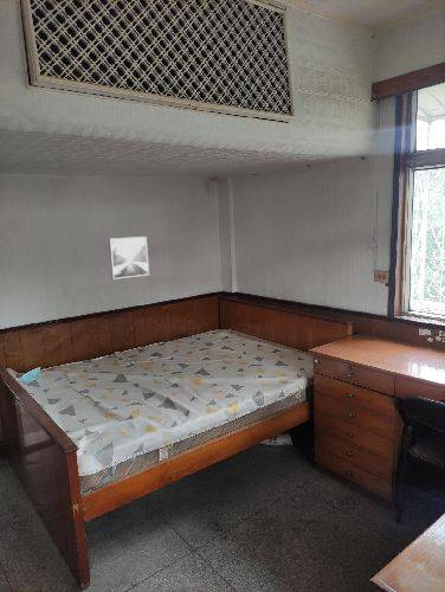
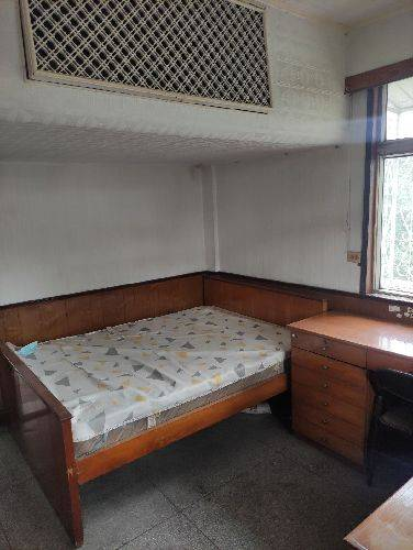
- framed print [108,236,150,281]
